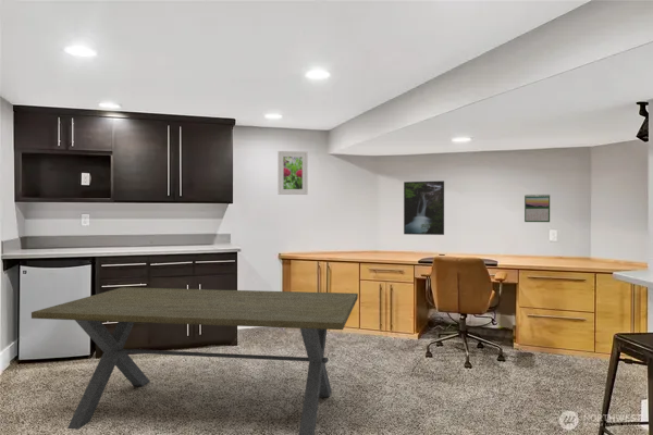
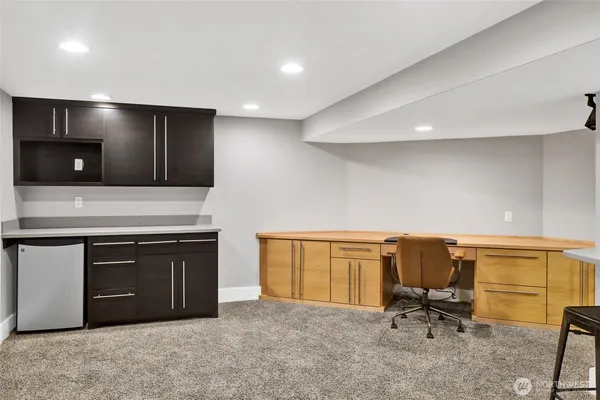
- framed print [276,150,309,196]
- calendar [523,194,551,223]
- dining table [30,286,359,435]
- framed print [403,181,445,236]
